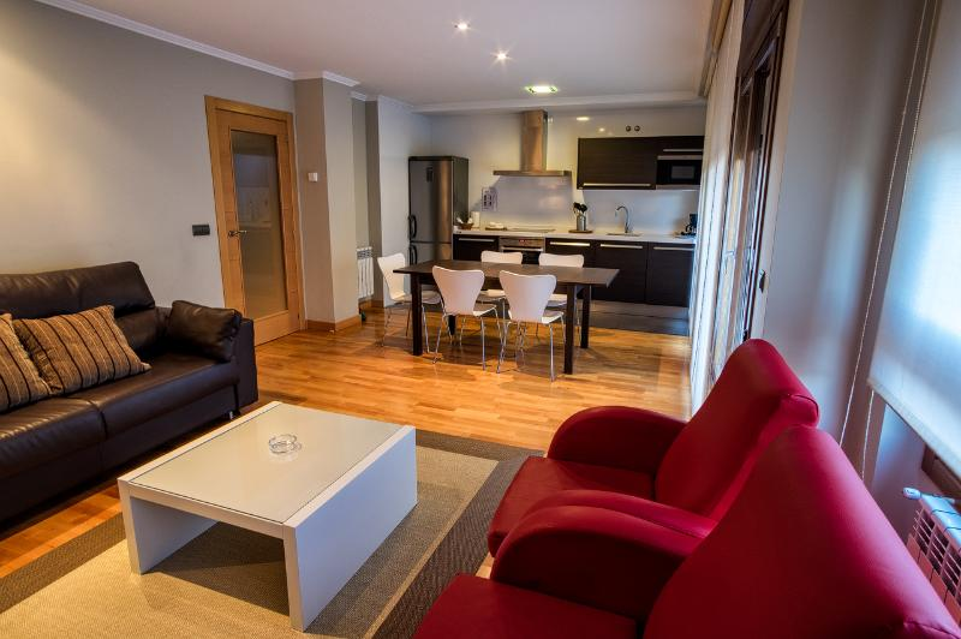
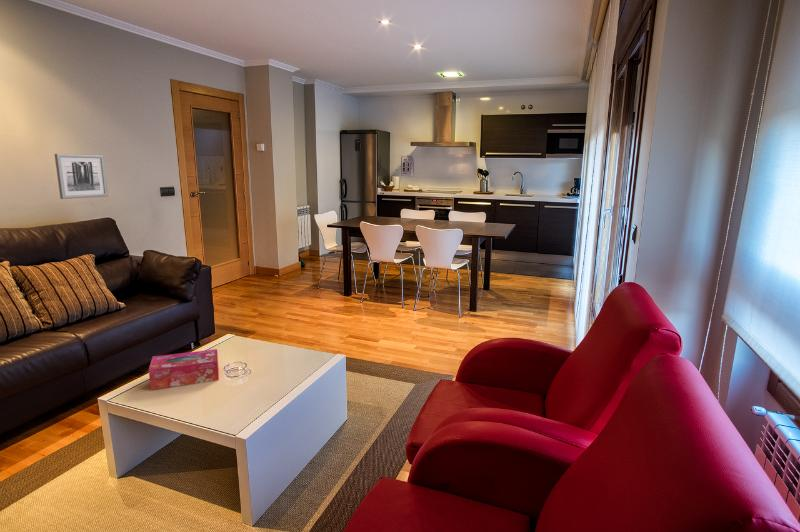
+ wall art [54,153,109,200]
+ tissue box [148,348,220,391]
